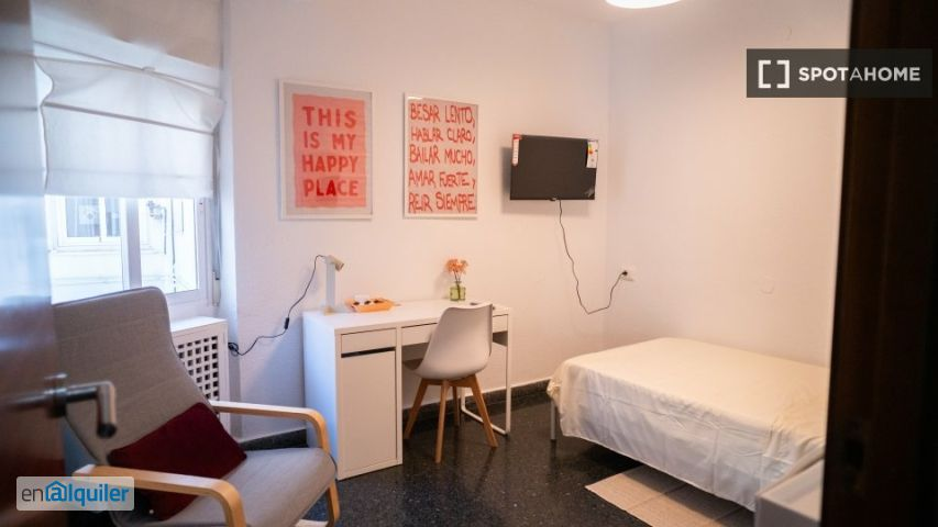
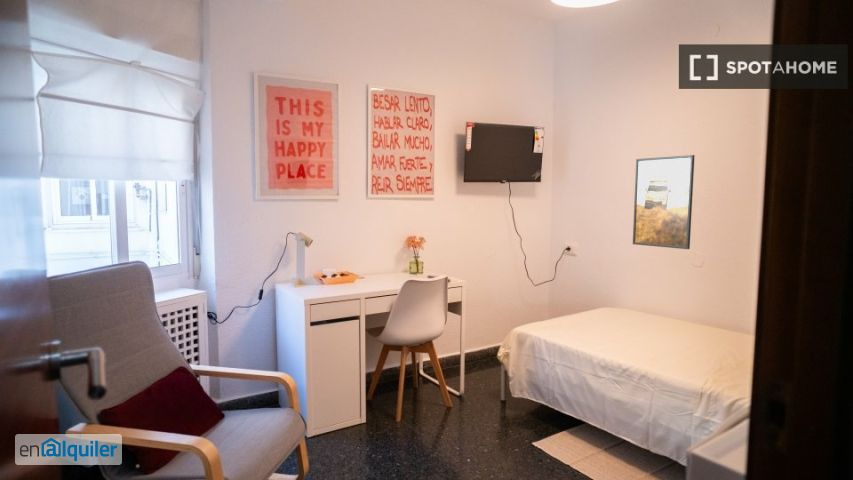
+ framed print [632,154,696,250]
